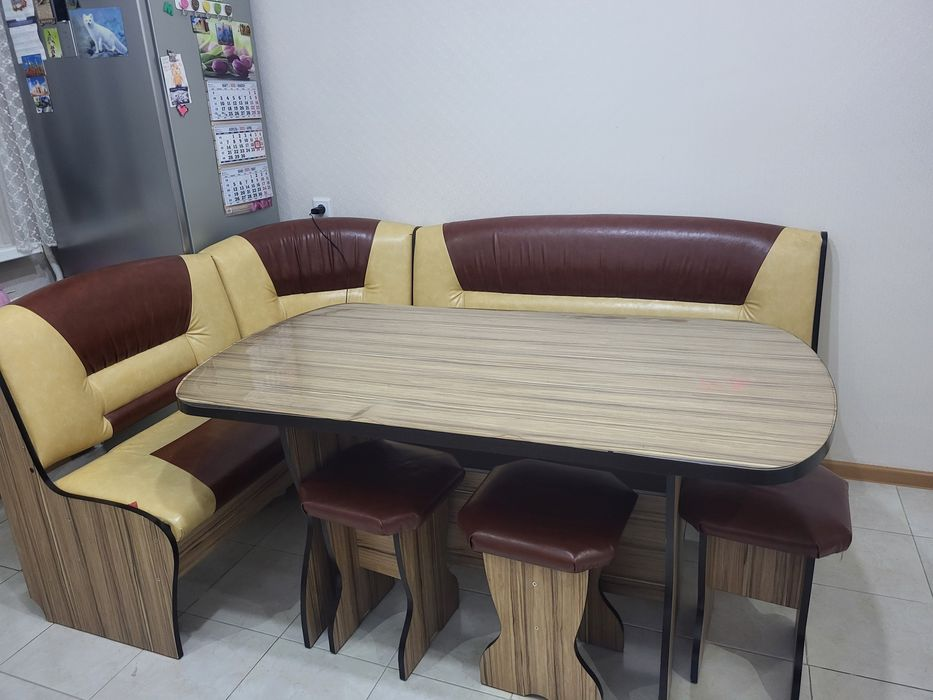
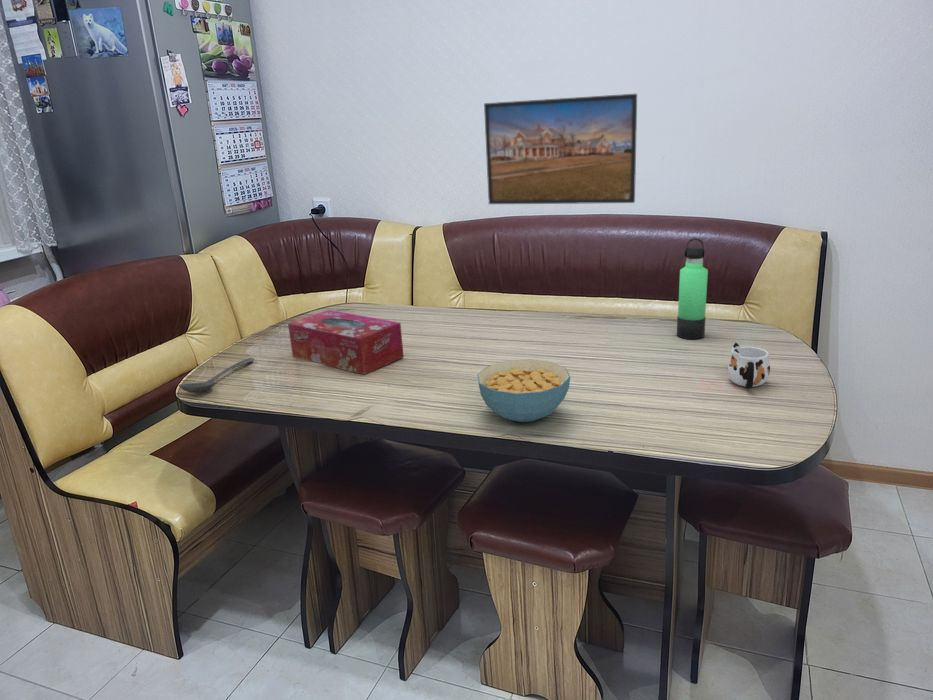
+ mug [726,342,771,389]
+ stirrer [178,357,255,394]
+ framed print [483,93,638,205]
+ cereal bowl [476,358,571,423]
+ thermos bottle [676,237,709,340]
+ tissue box [287,309,405,376]
